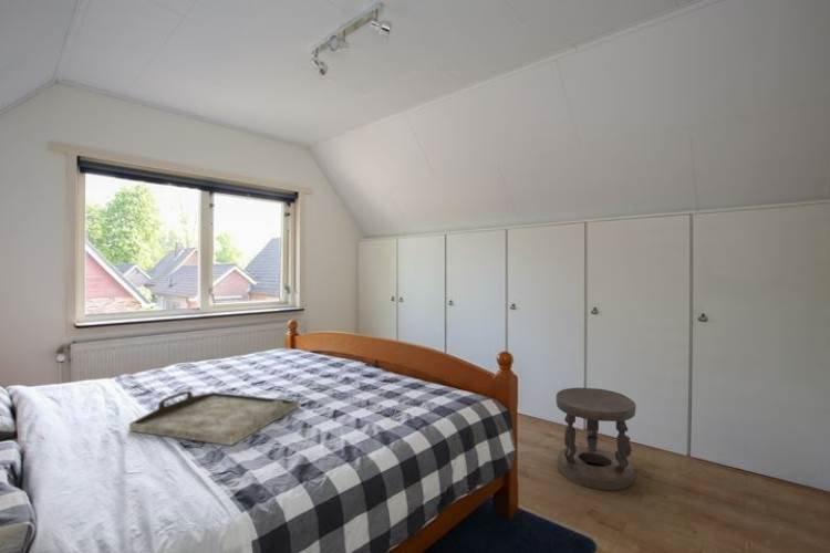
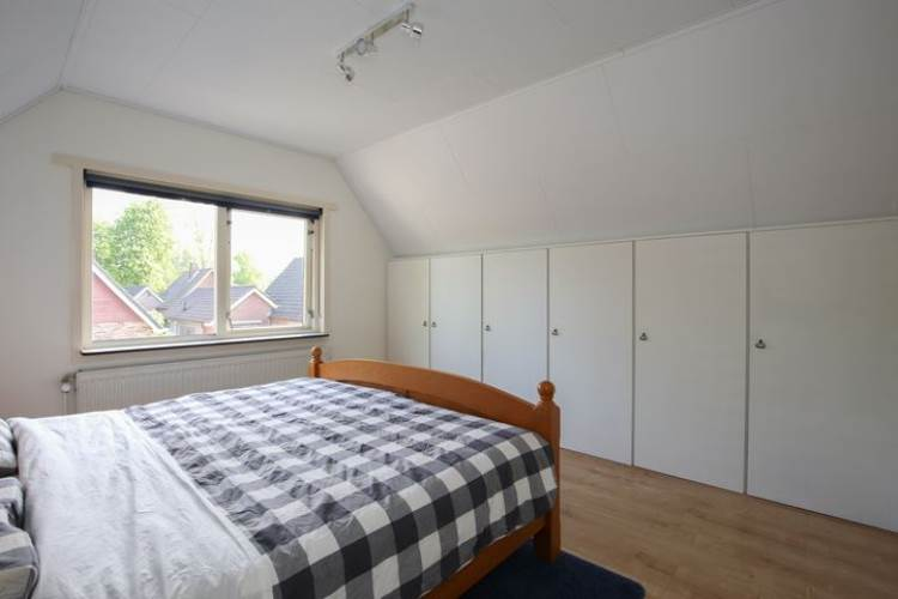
- stool [556,387,637,491]
- serving tray [128,389,300,447]
